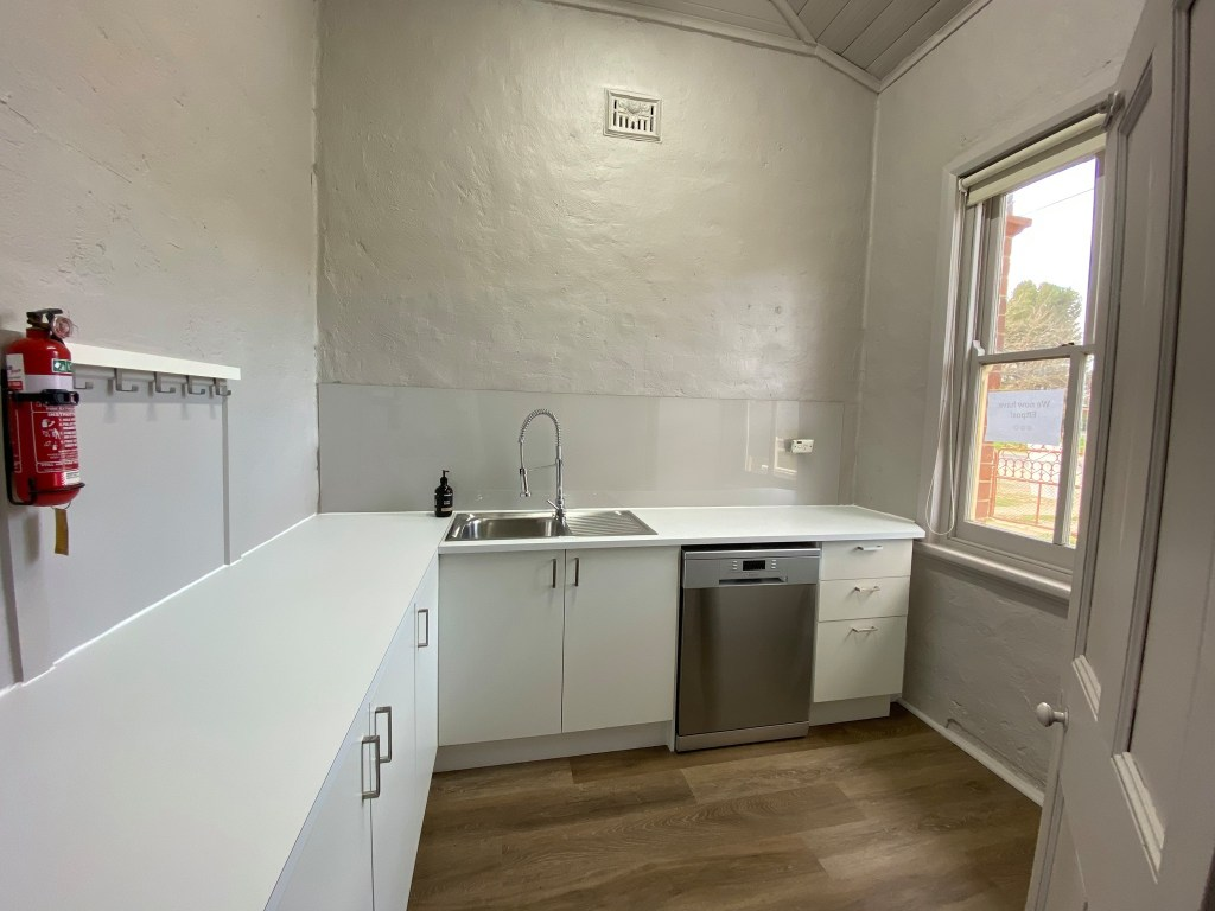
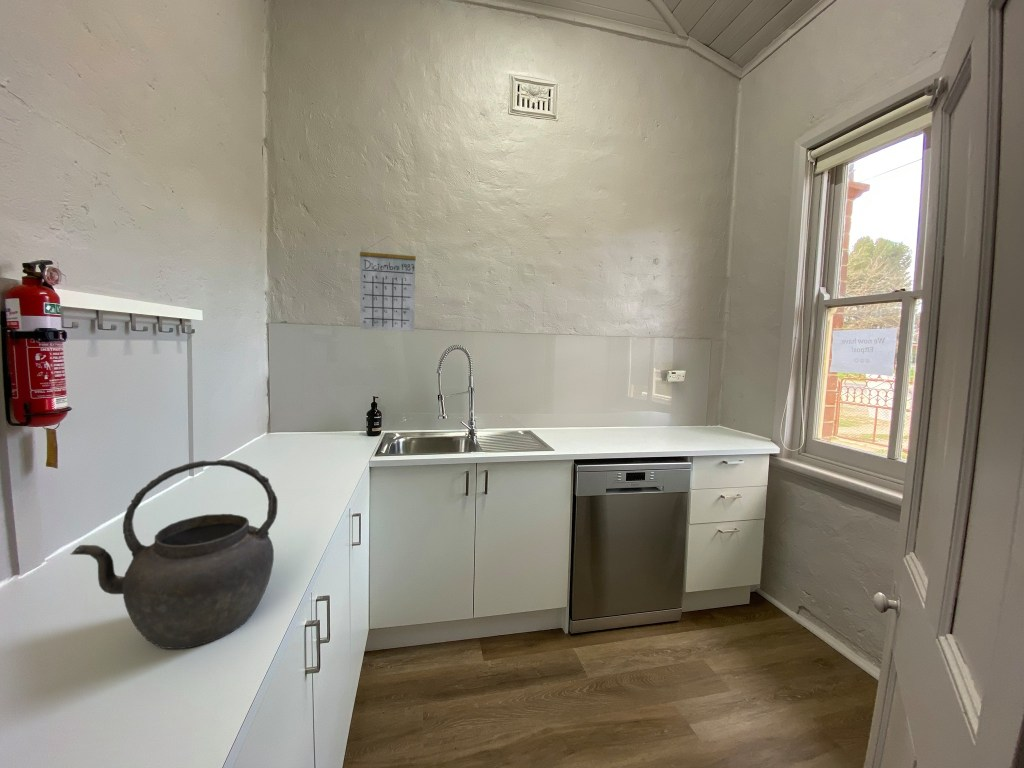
+ calendar [359,236,417,332]
+ kettle [69,458,278,650]
